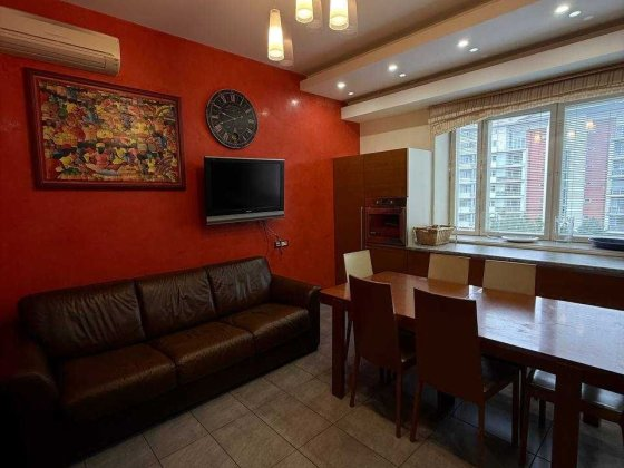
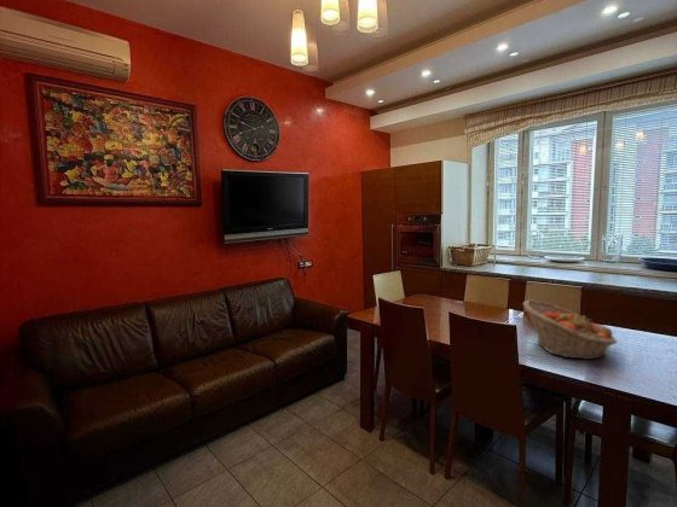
+ fruit basket [521,299,619,360]
